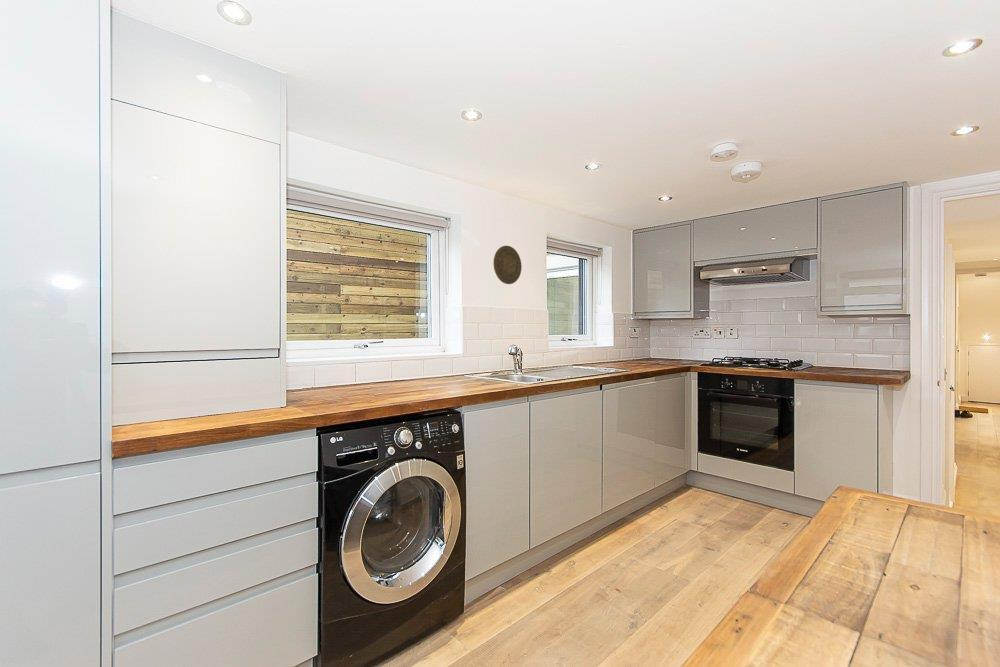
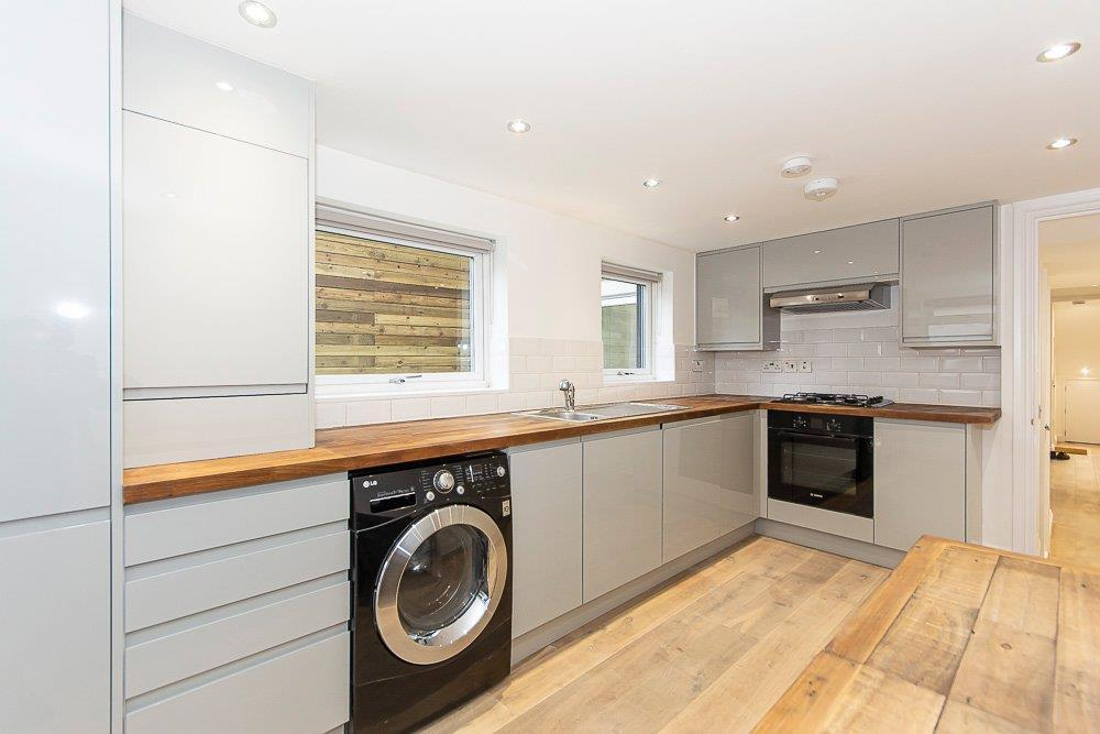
- decorative plate [492,245,523,285]
